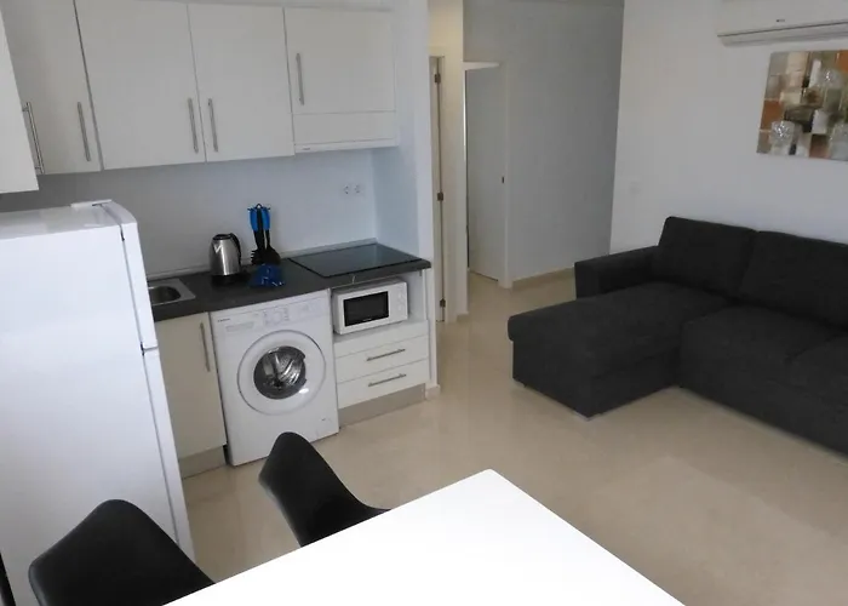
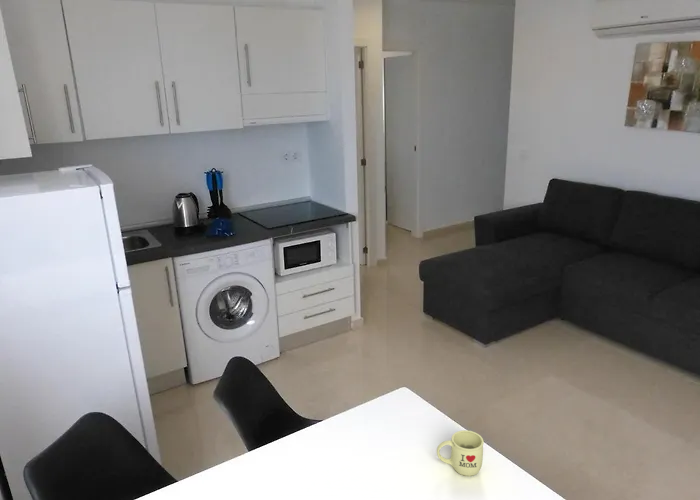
+ mug [436,429,485,477]
